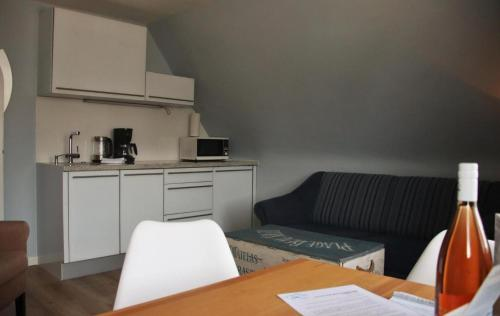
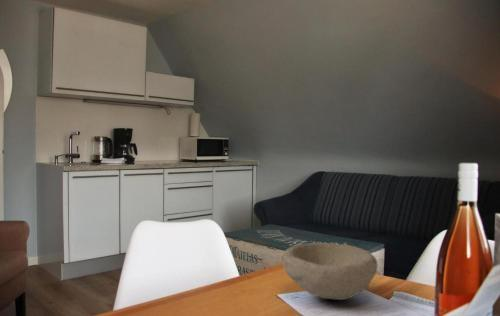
+ bowl [282,242,378,301]
